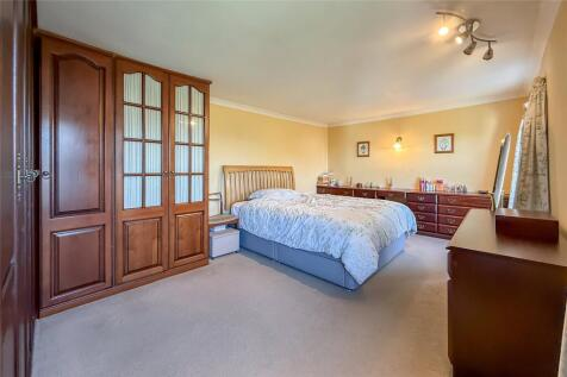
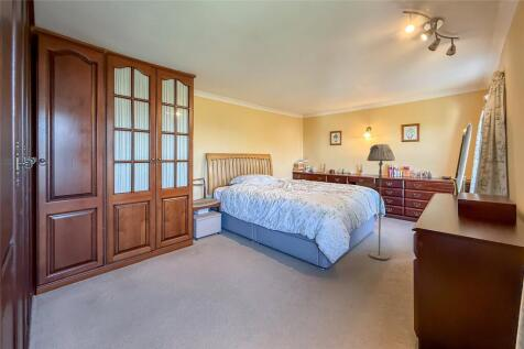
+ floor lamp [367,143,396,261]
